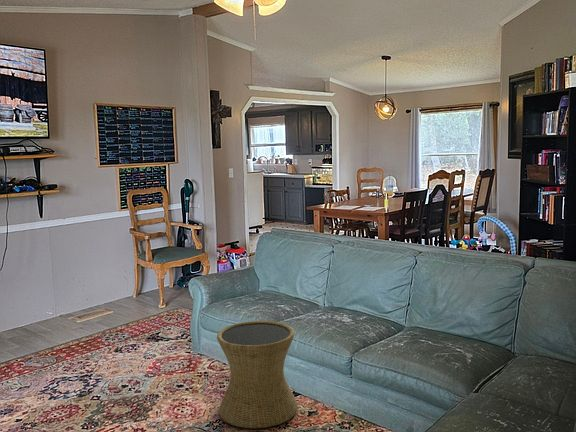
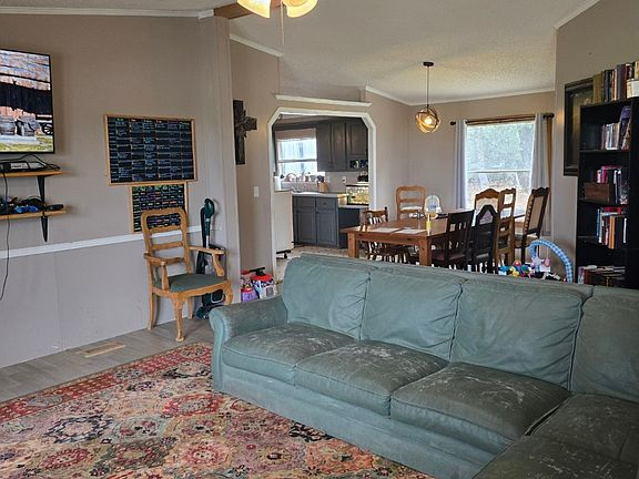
- side table [216,320,299,429]
